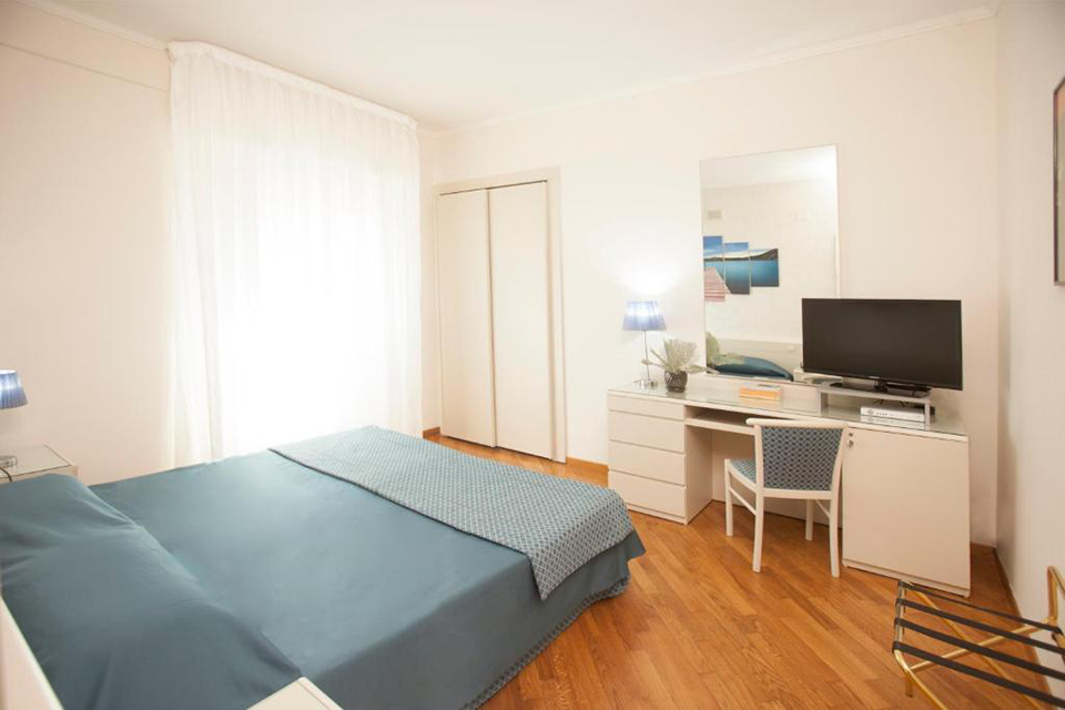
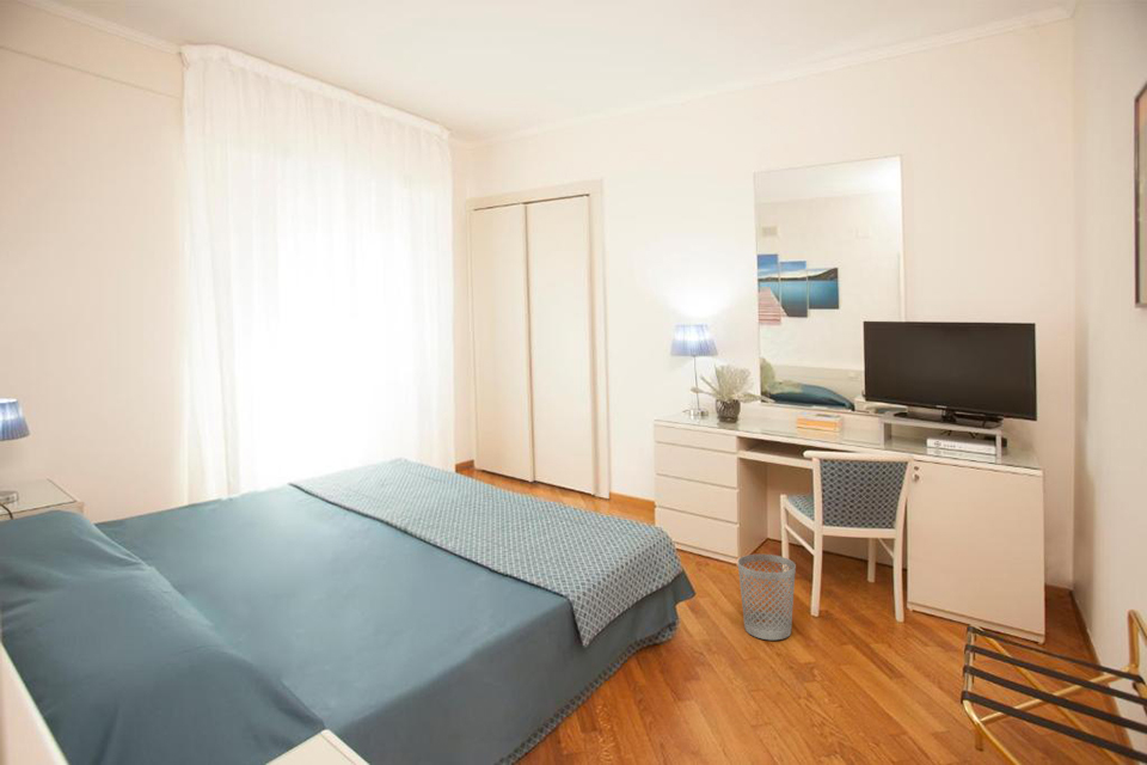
+ wastebasket [737,553,797,641]
